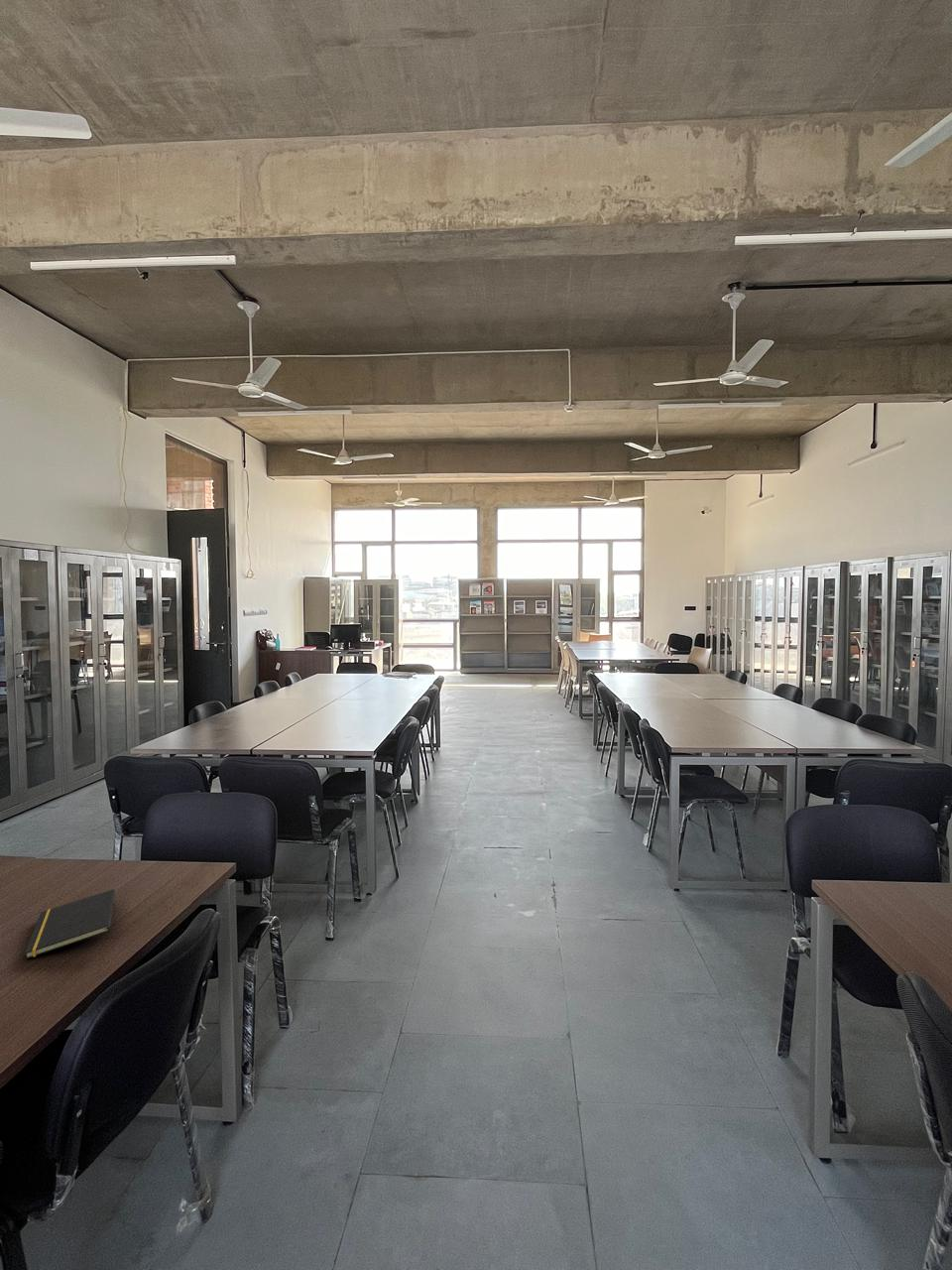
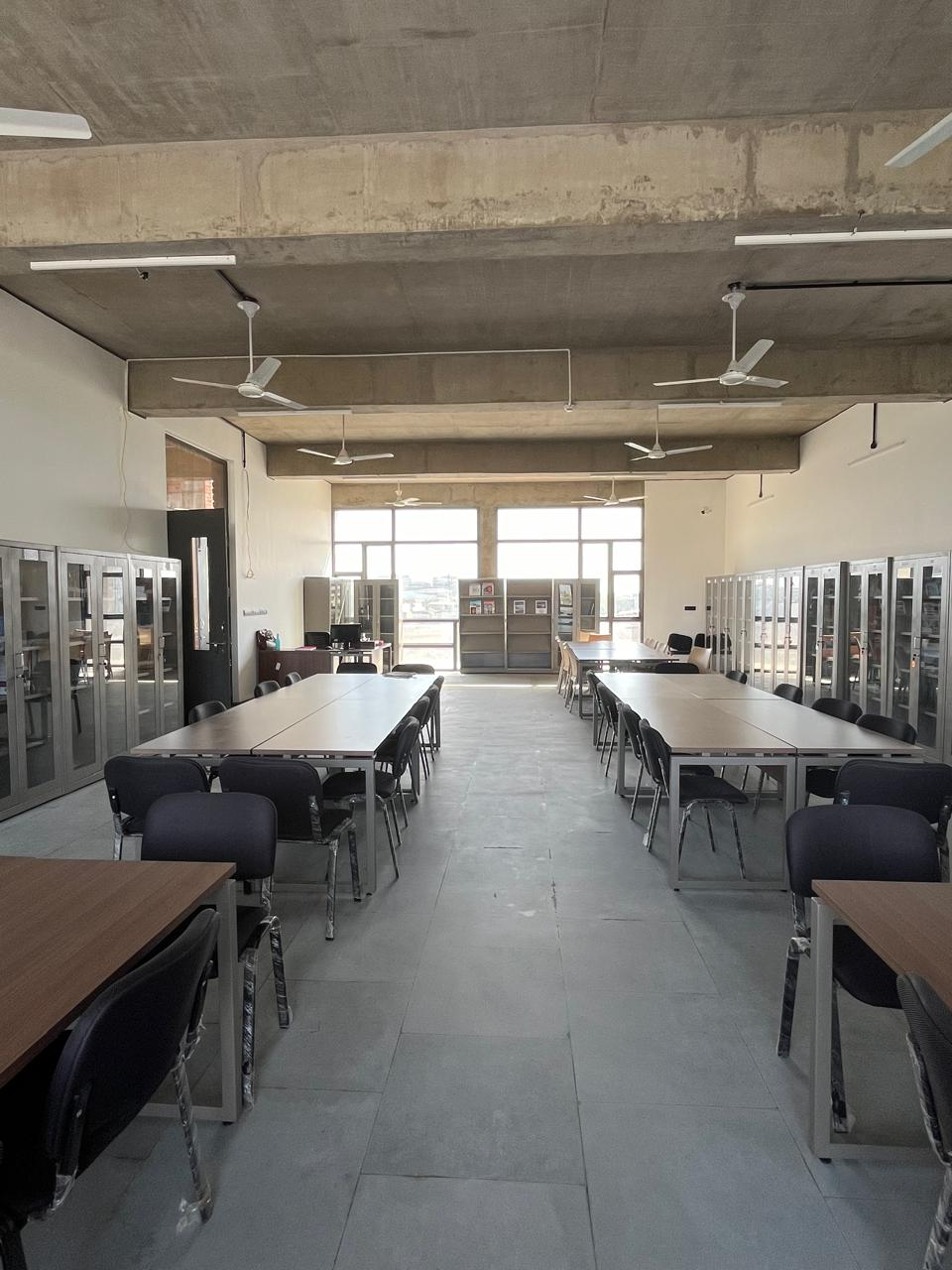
- notepad [24,888,116,960]
